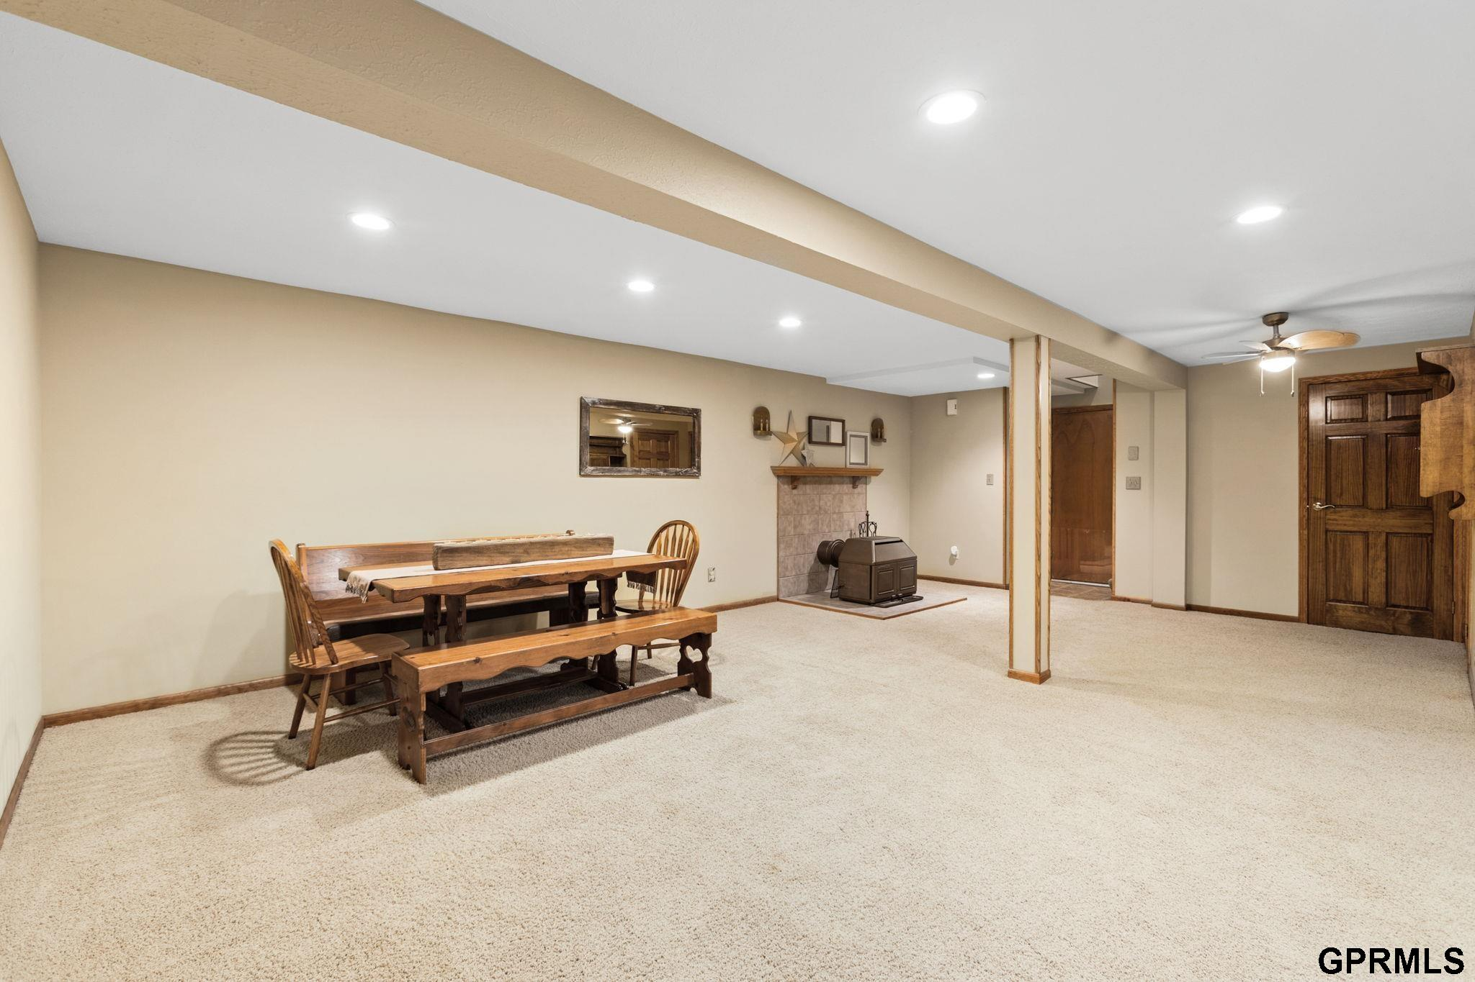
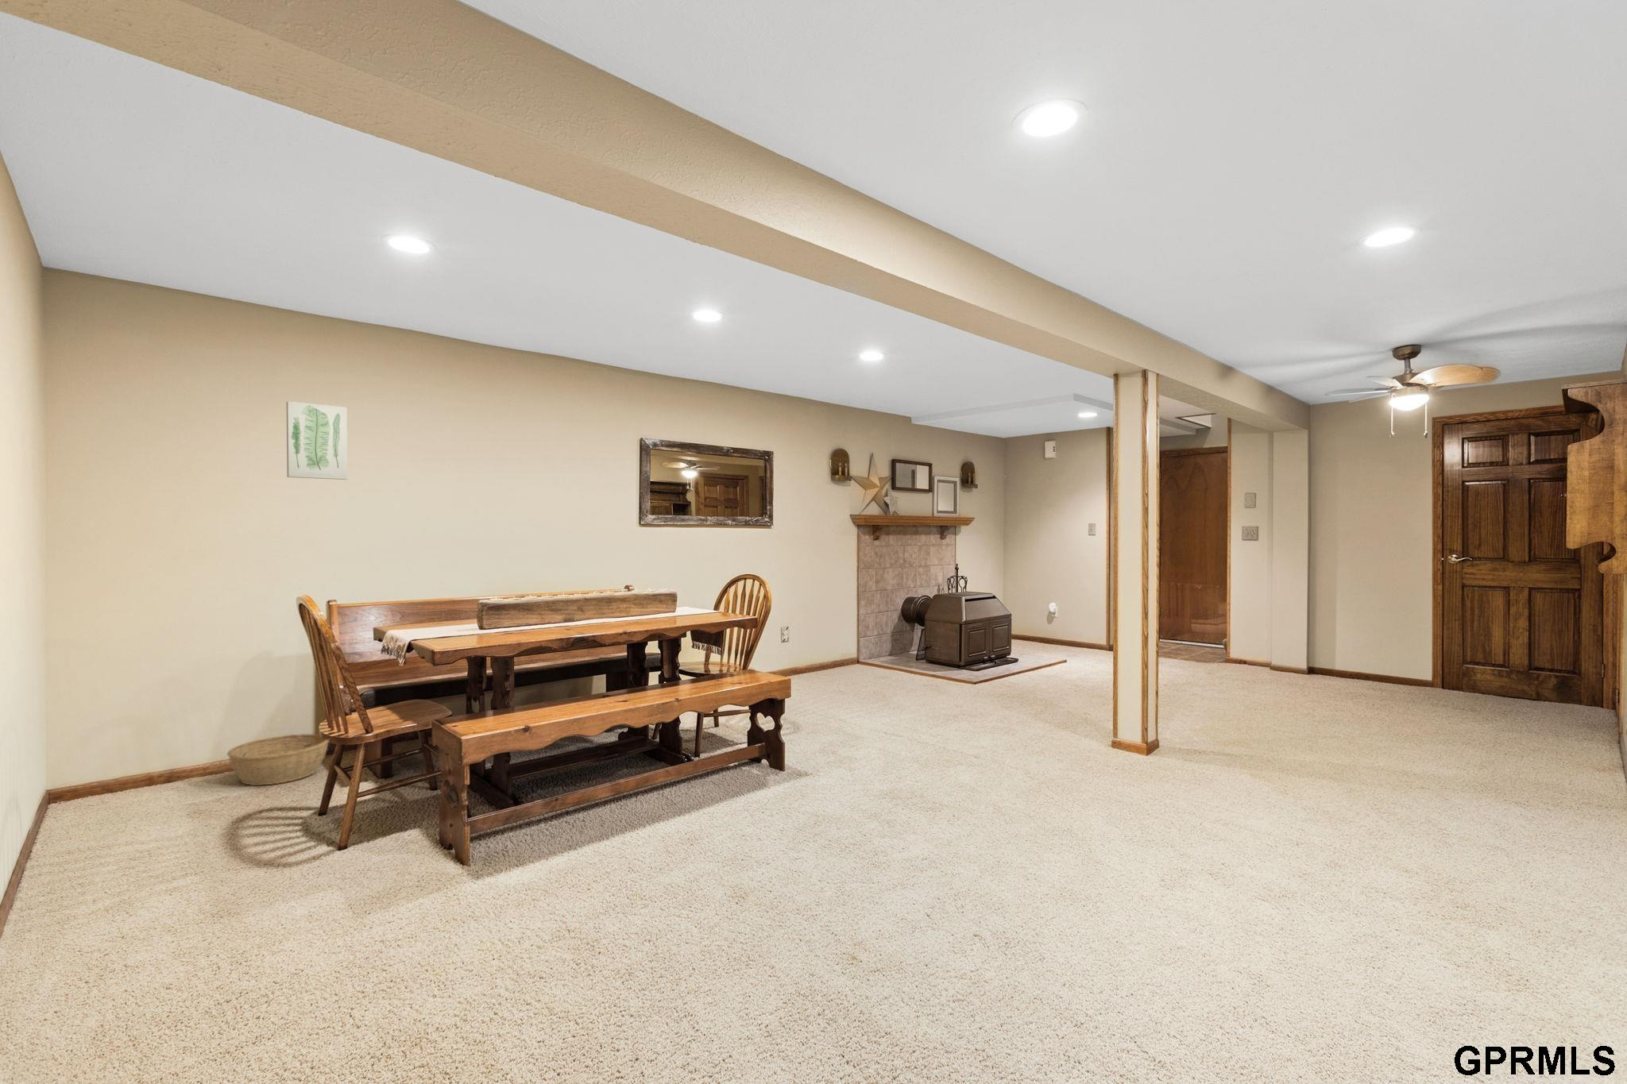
+ wall art [285,400,348,480]
+ basket [226,733,330,786]
